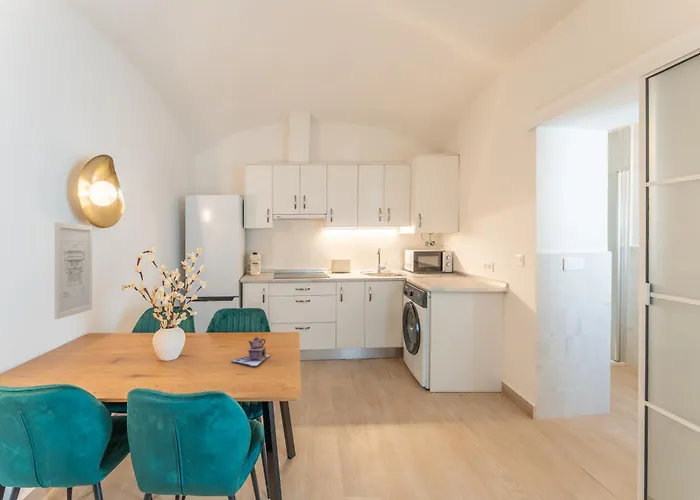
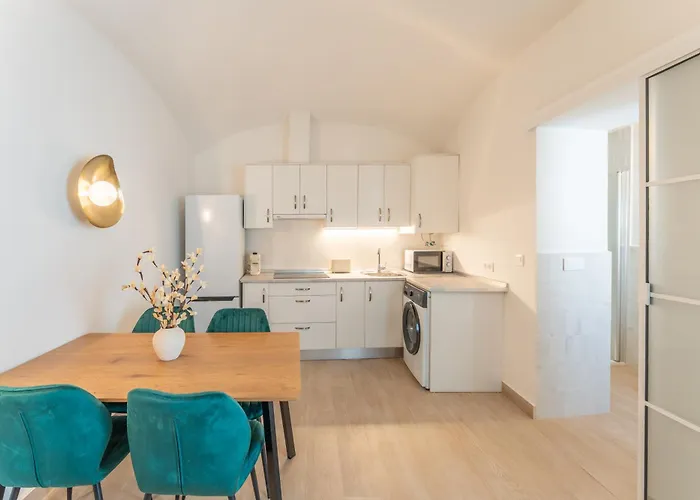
- wall art [54,221,93,320]
- teapot [230,336,271,367]
